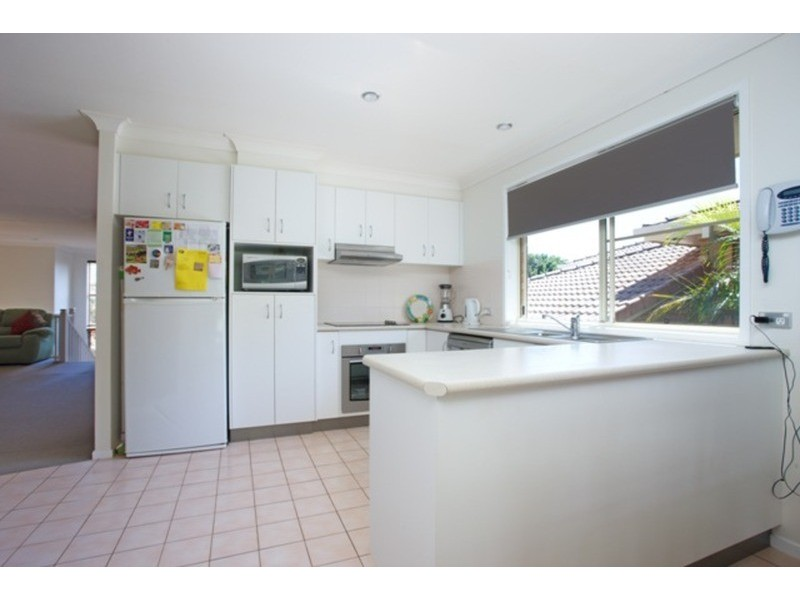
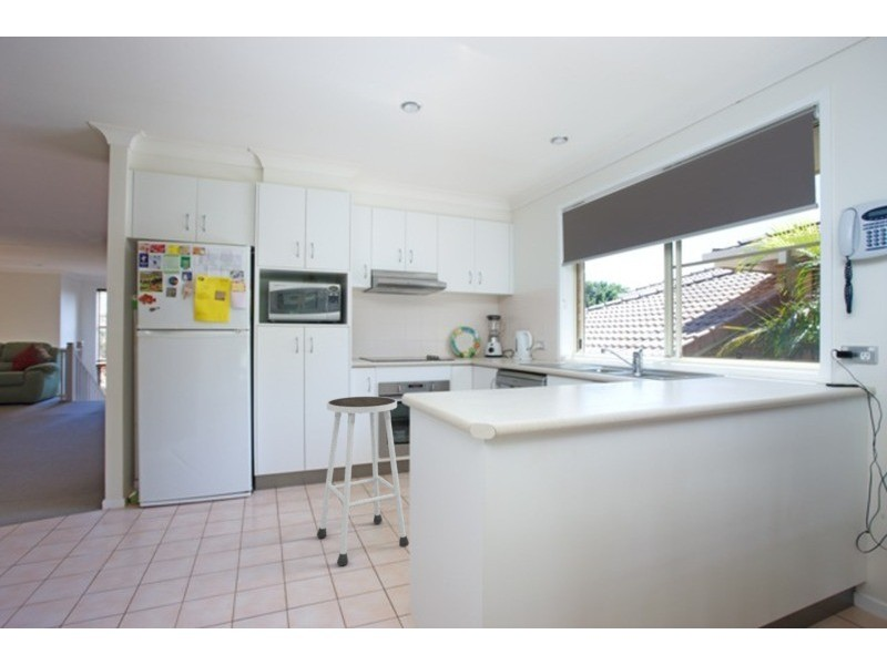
+ stool [316,396,410,566]
